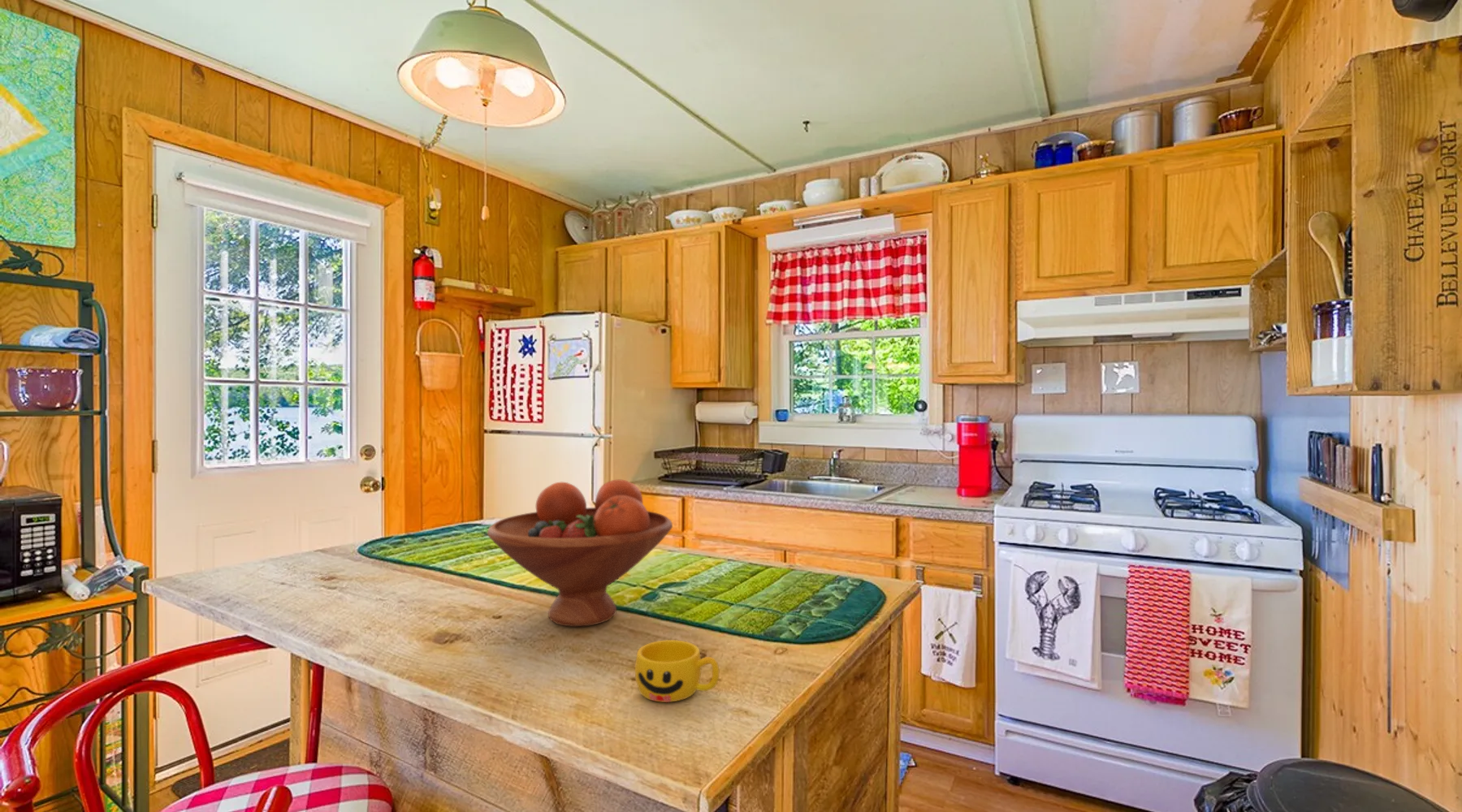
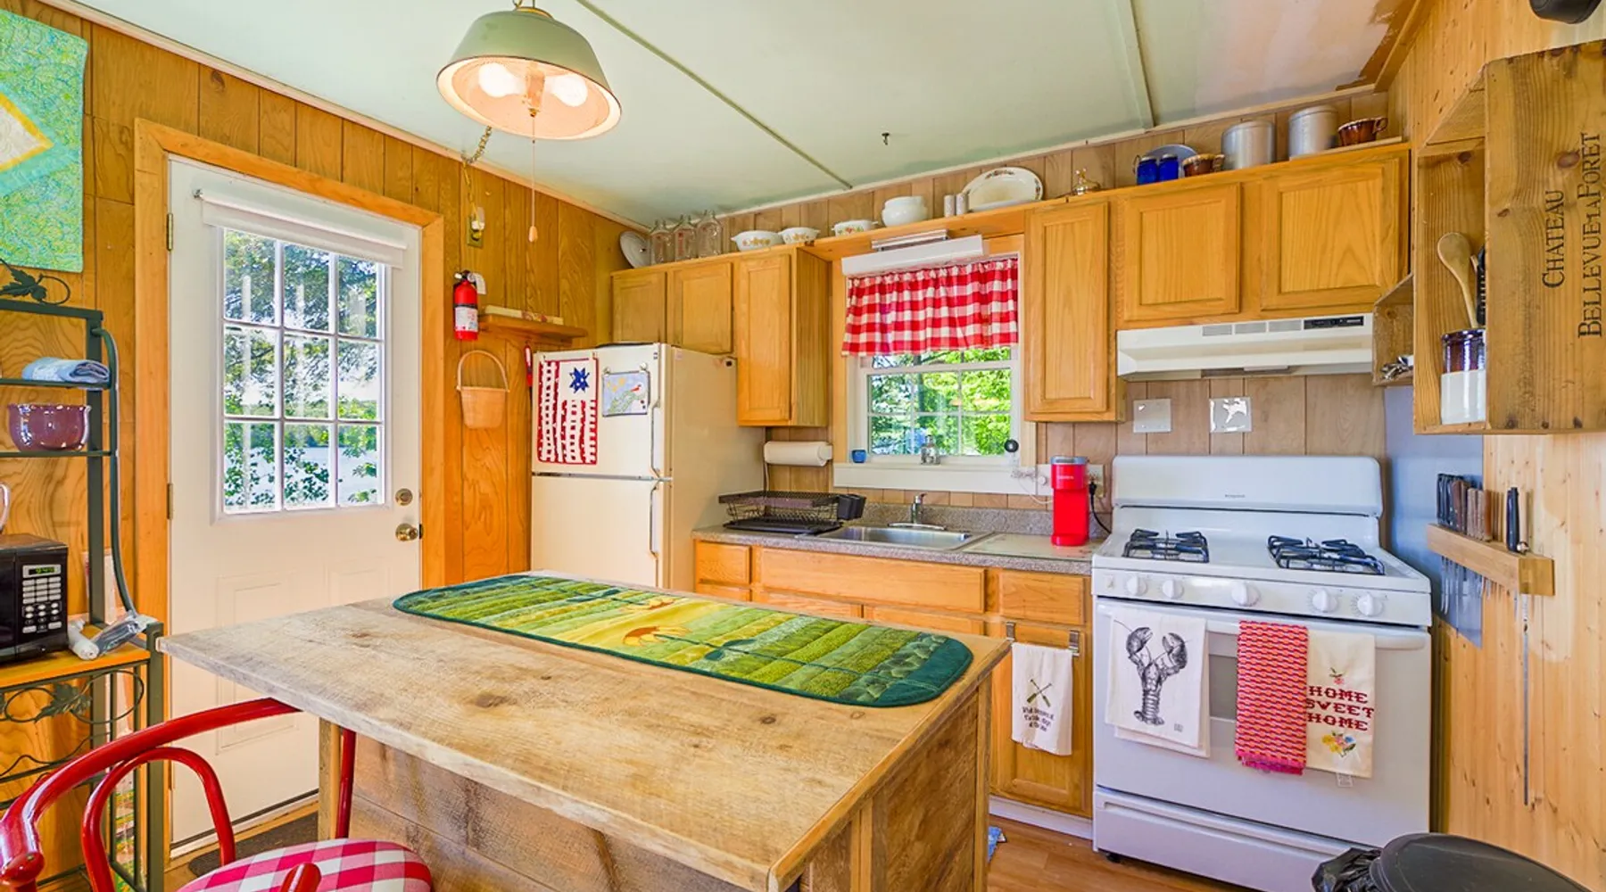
- cup [634,639,720,703]
- fruit bowl [487,479,673,628]
